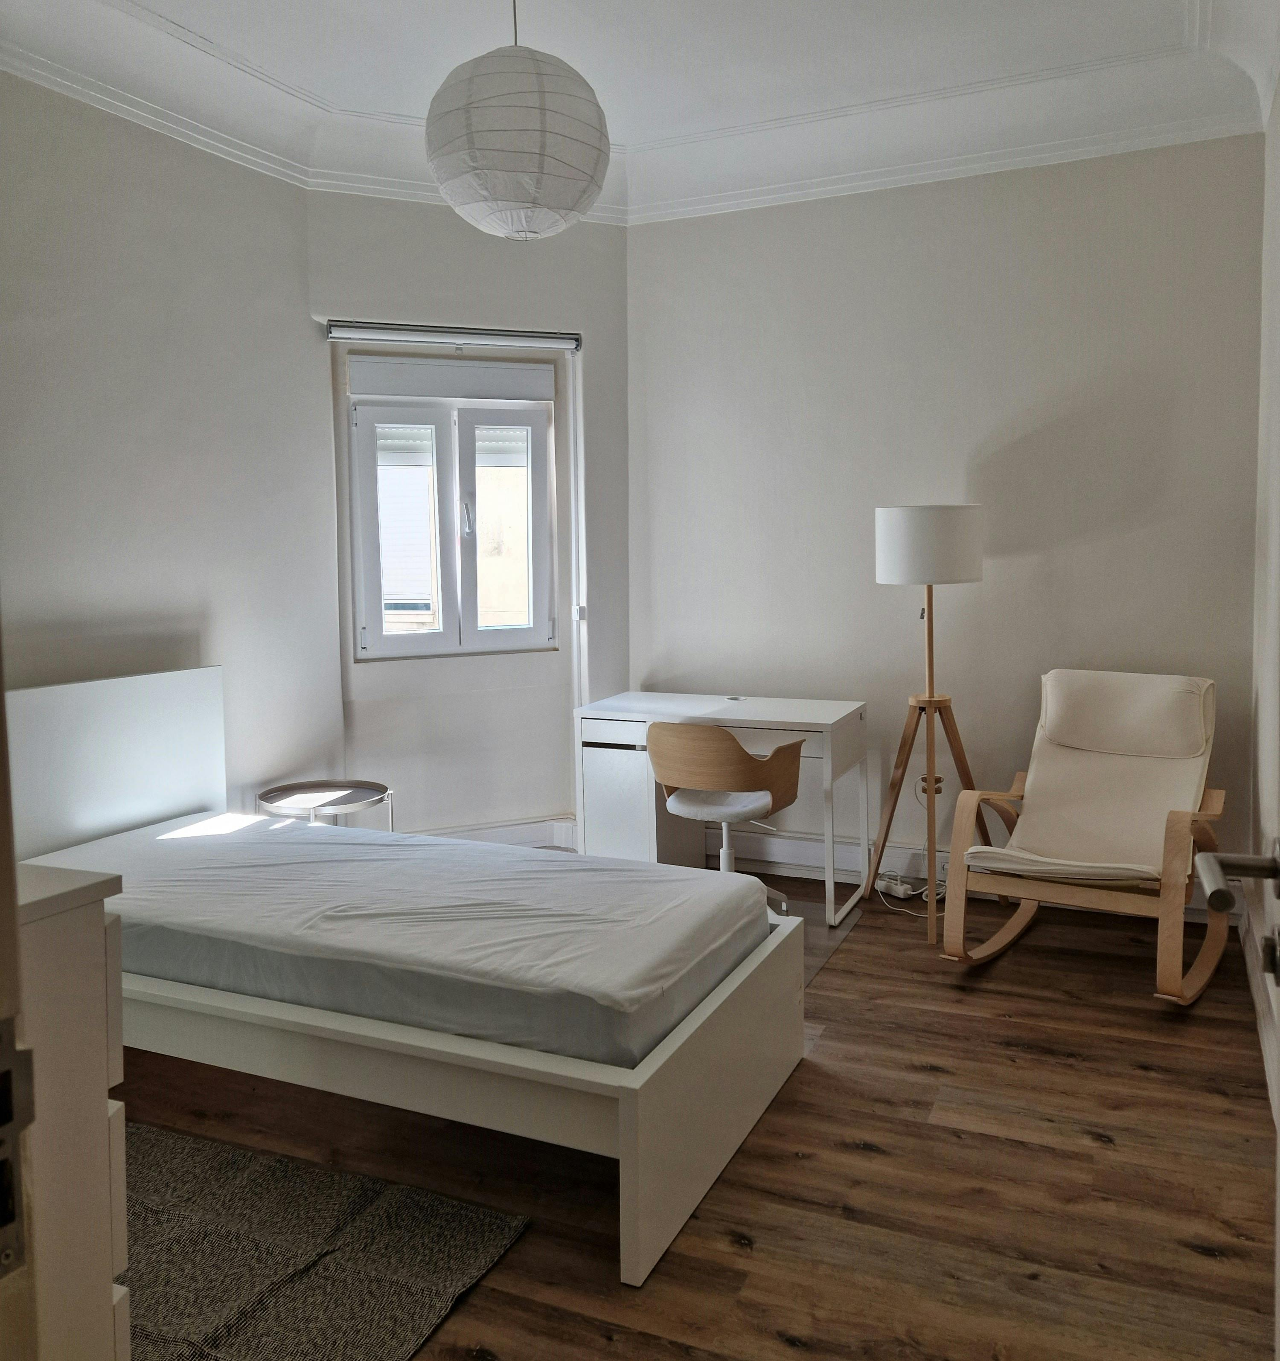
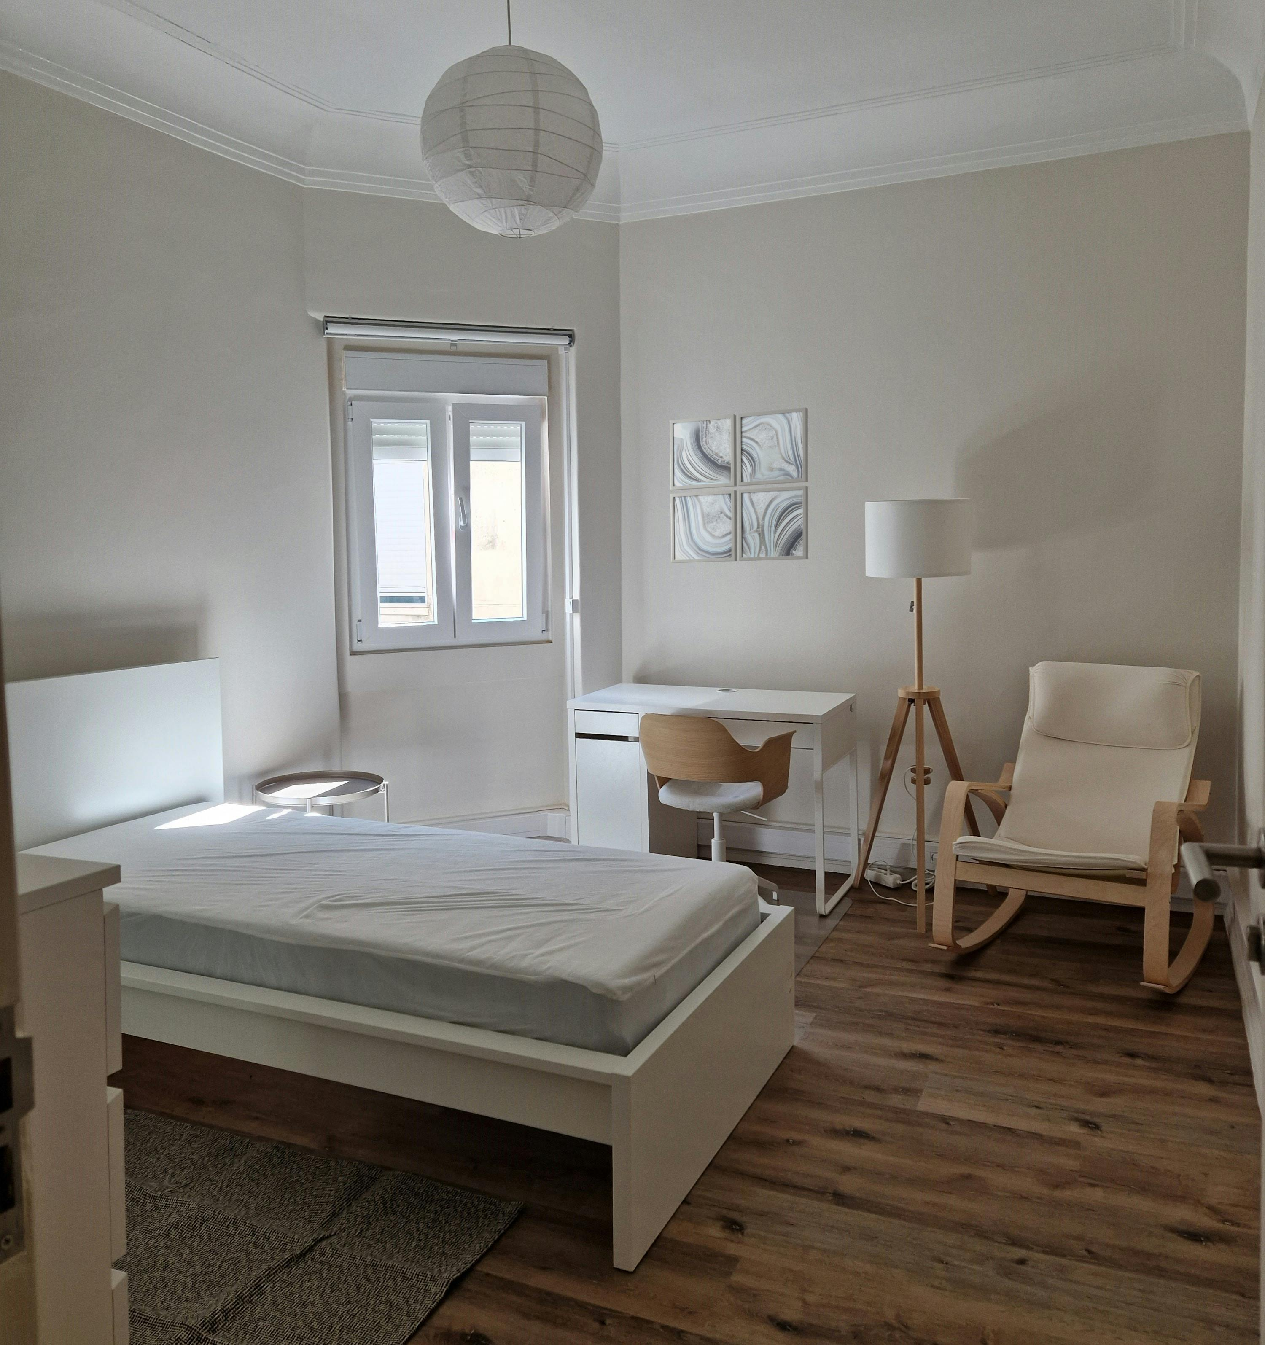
+ wall art [669,407,808,564]
